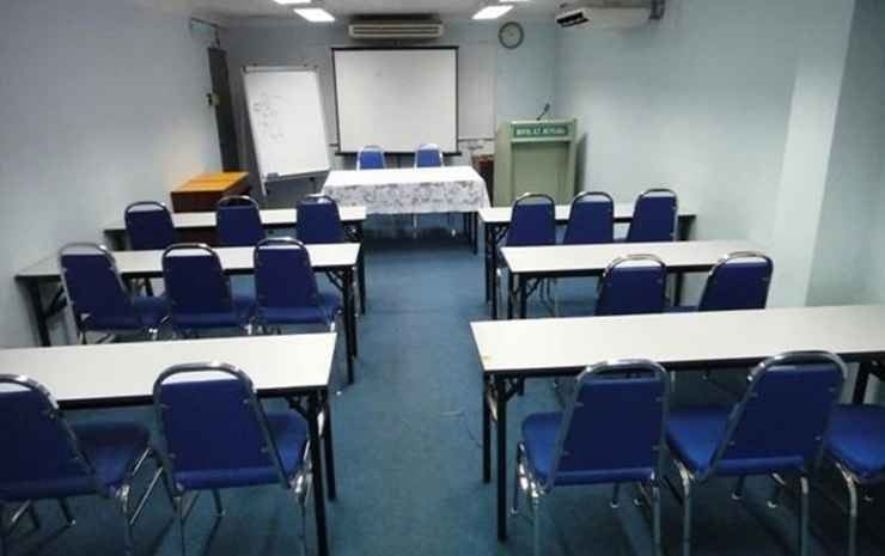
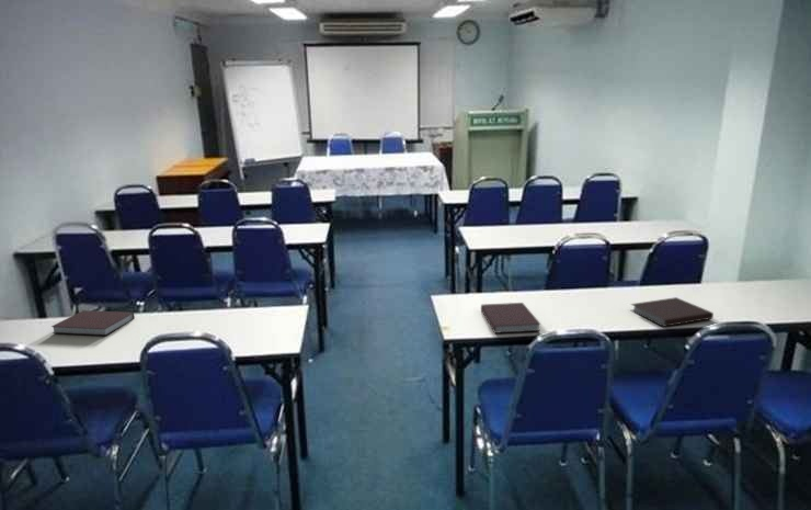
+ notebook [629,296,715,328]
+ notebook [480,302,541,335]
+ notebook [50,309,136,337]
